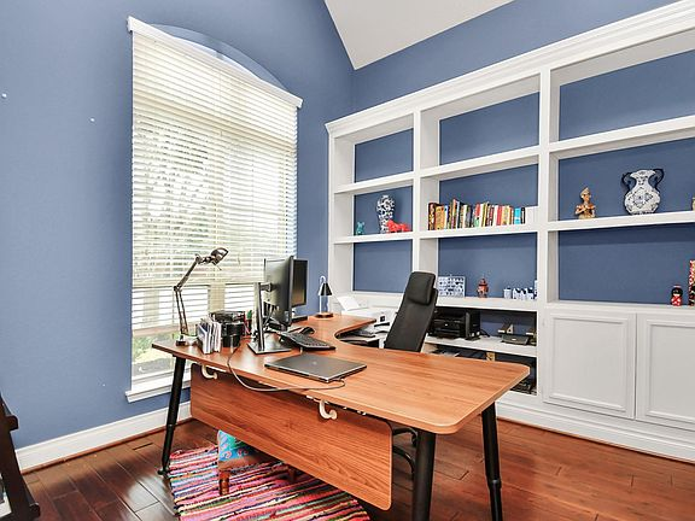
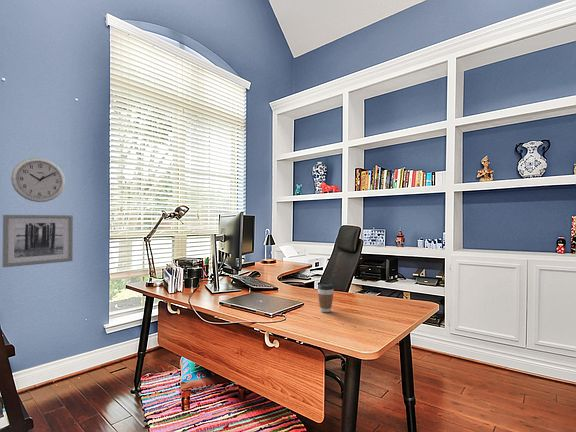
+ wall art [1,214,74,268]
+ coffee cup [317,282,335,313]
+ wall clock [10,157,66,203]
